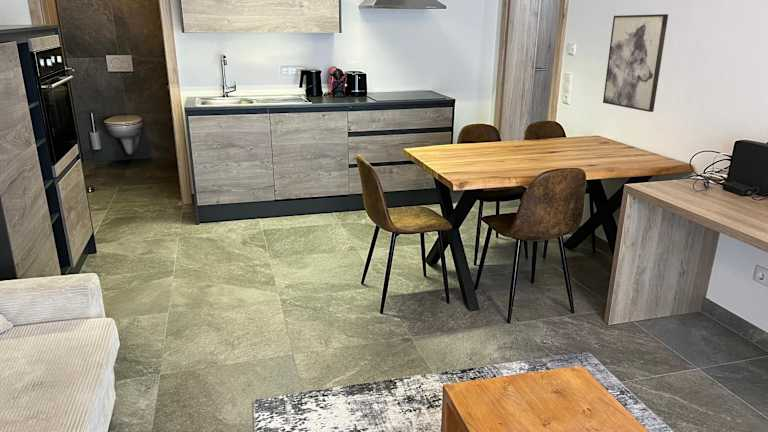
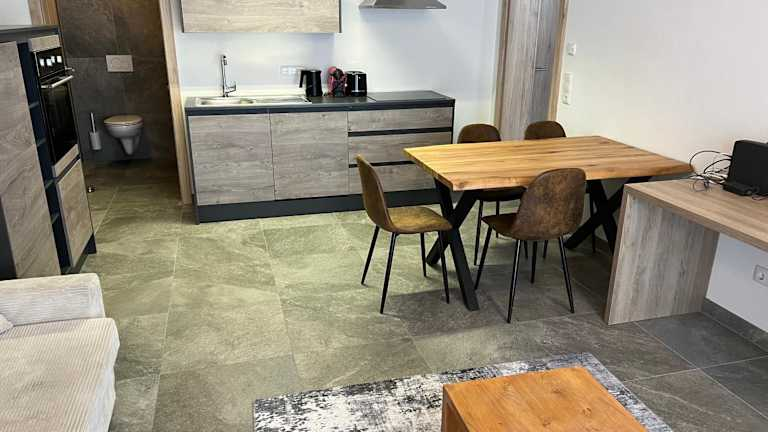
- wall art [602,13,669,113]
